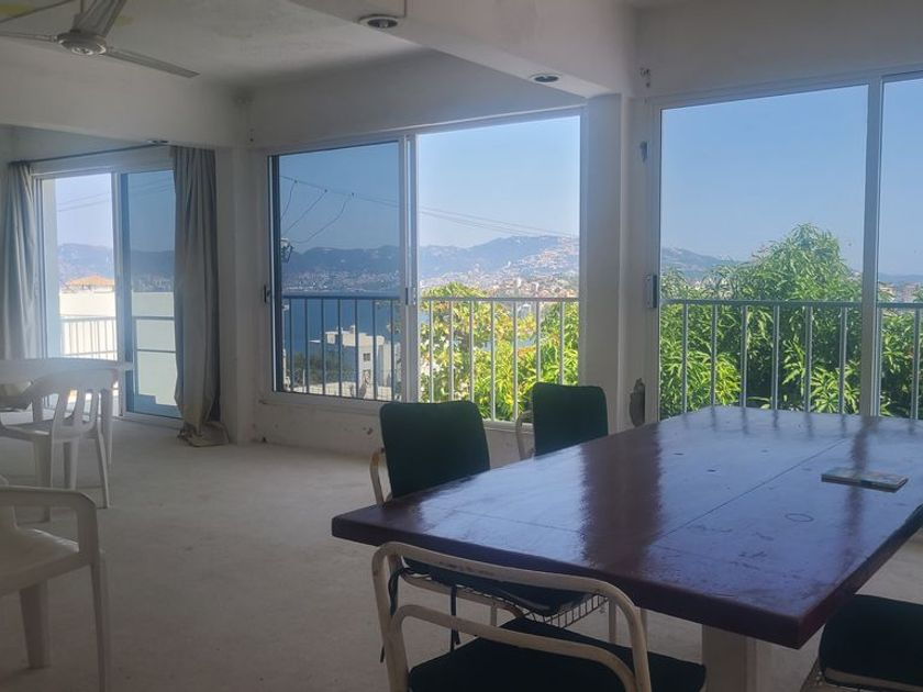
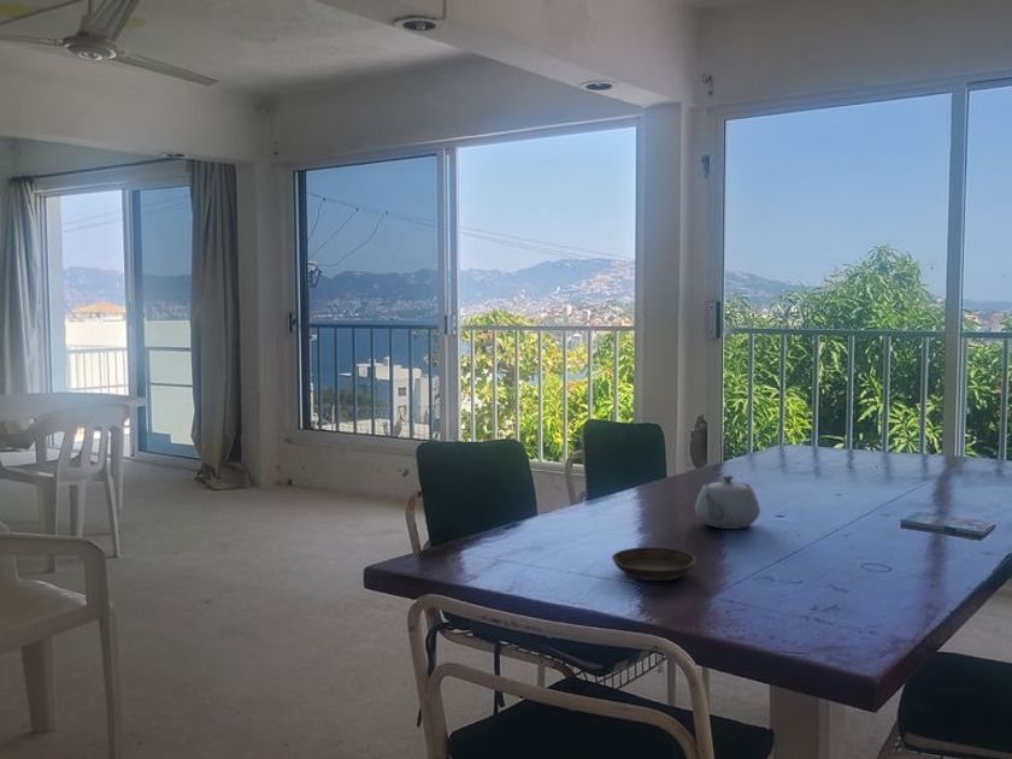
+ teapot [694,473,761,530]
+ saucer [611,546,698,582]
